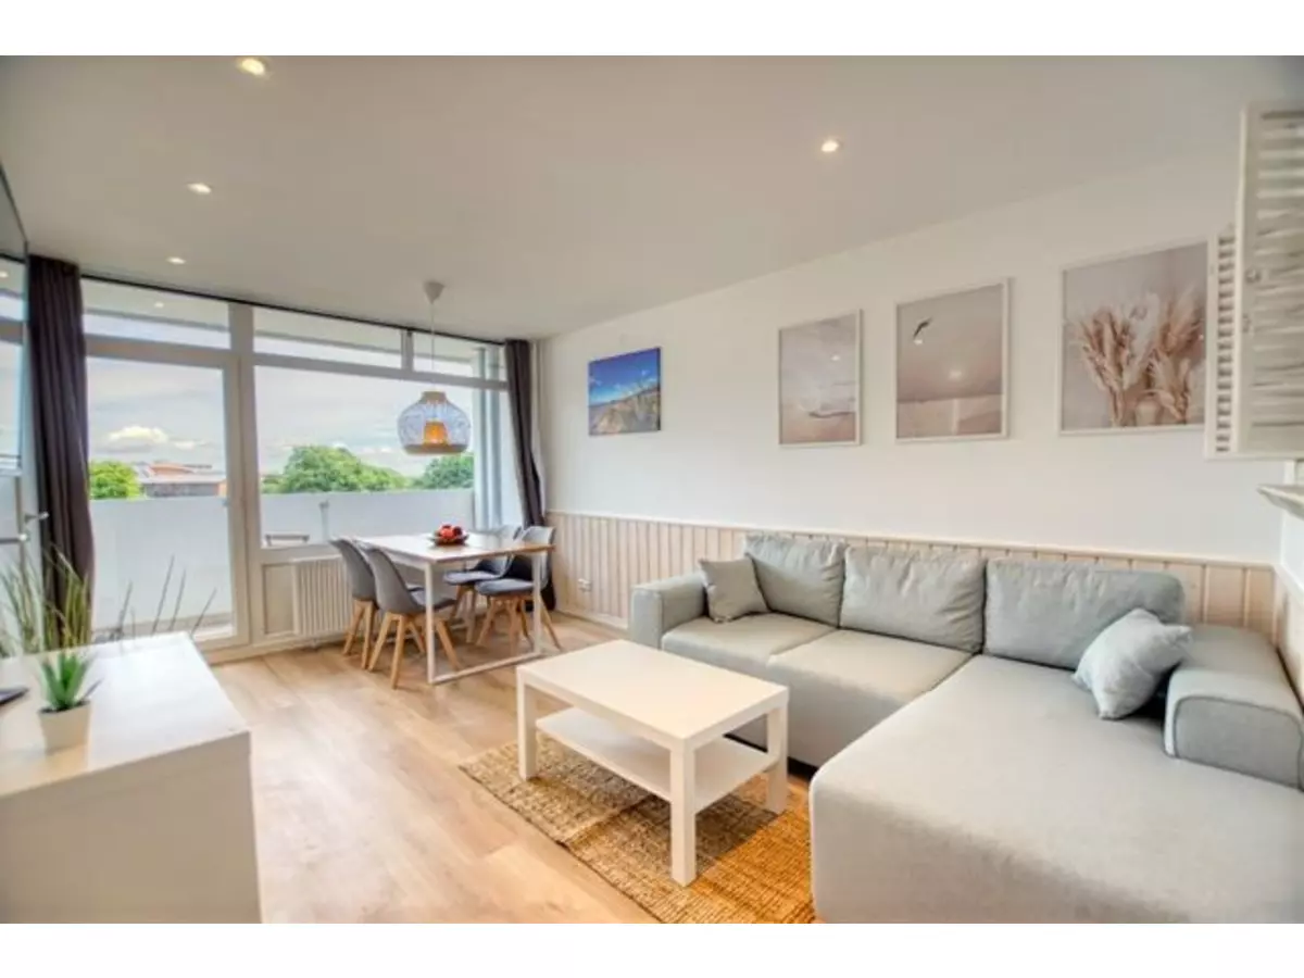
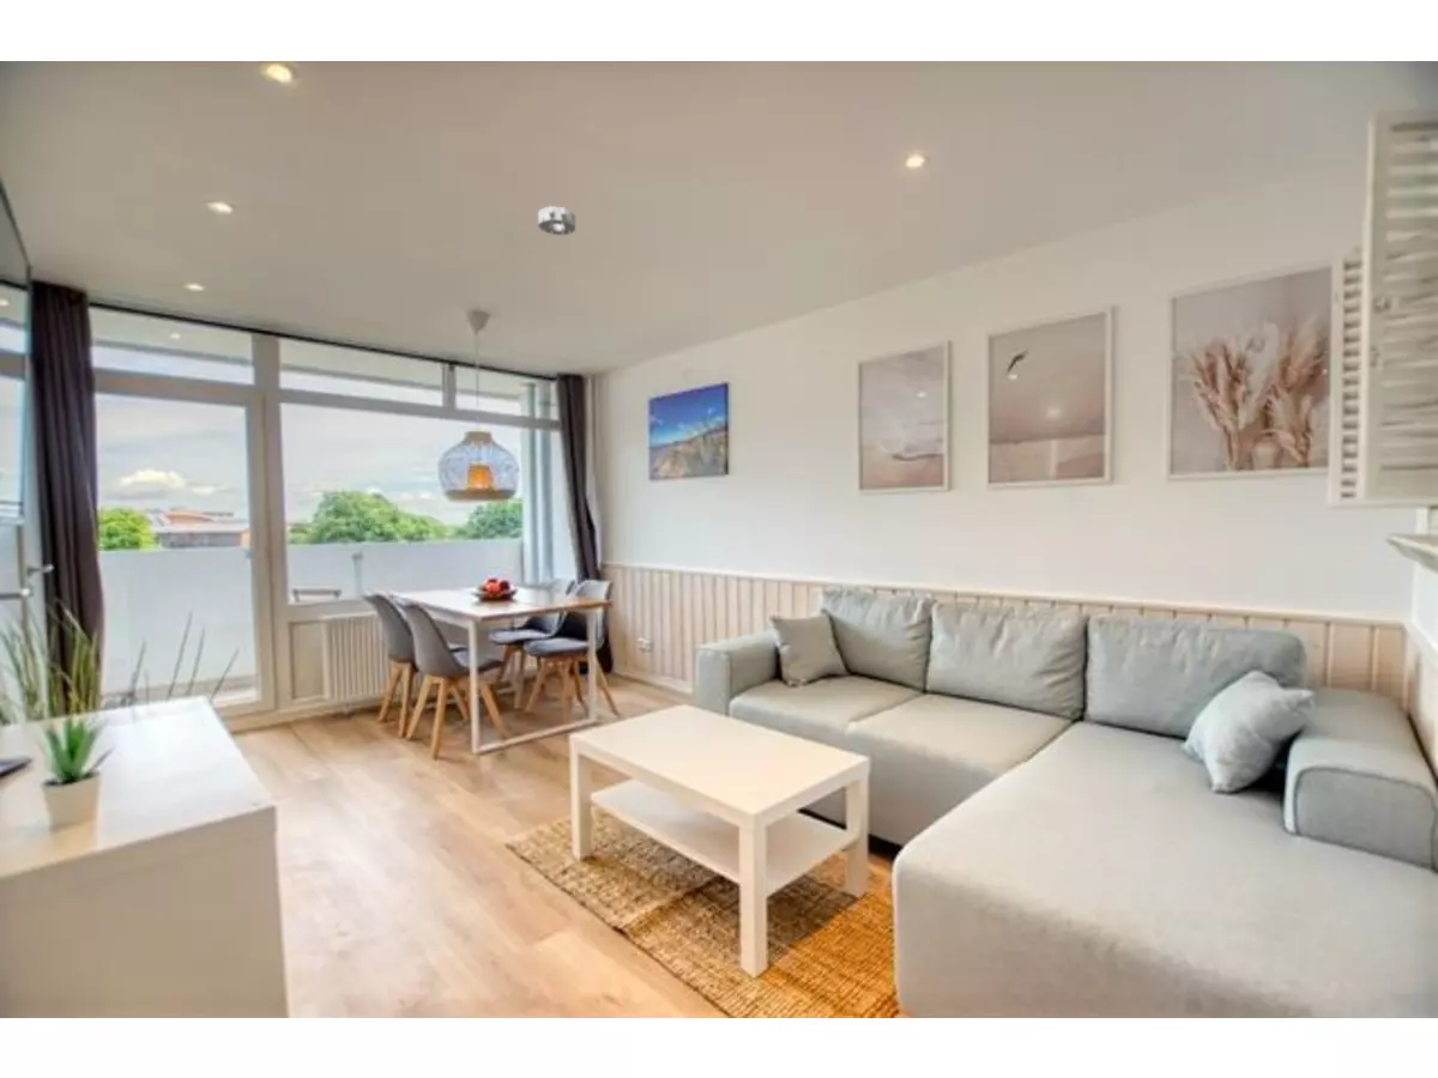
+ smoke detector [537,205,576,236]
